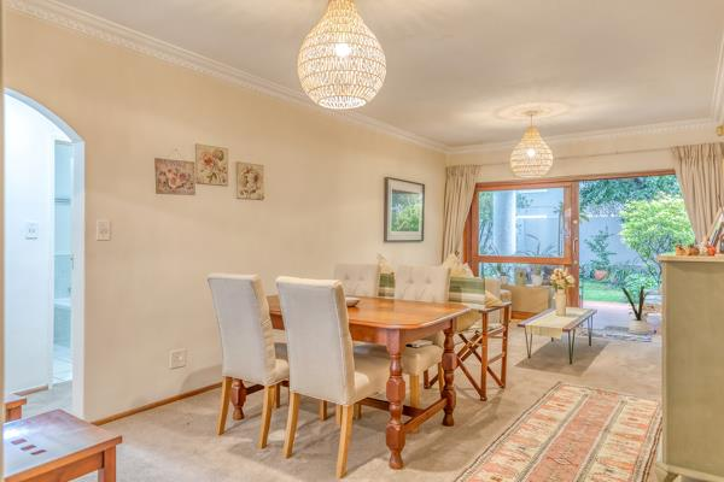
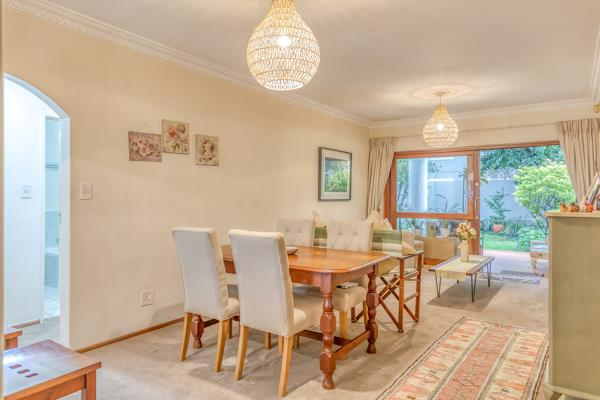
- house plant [618,277,658,336]
